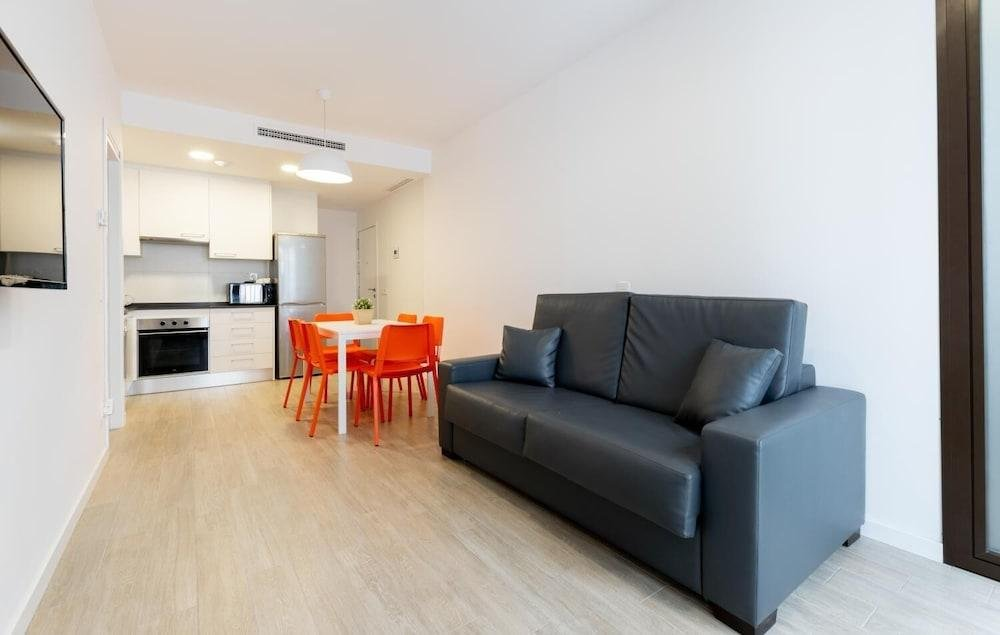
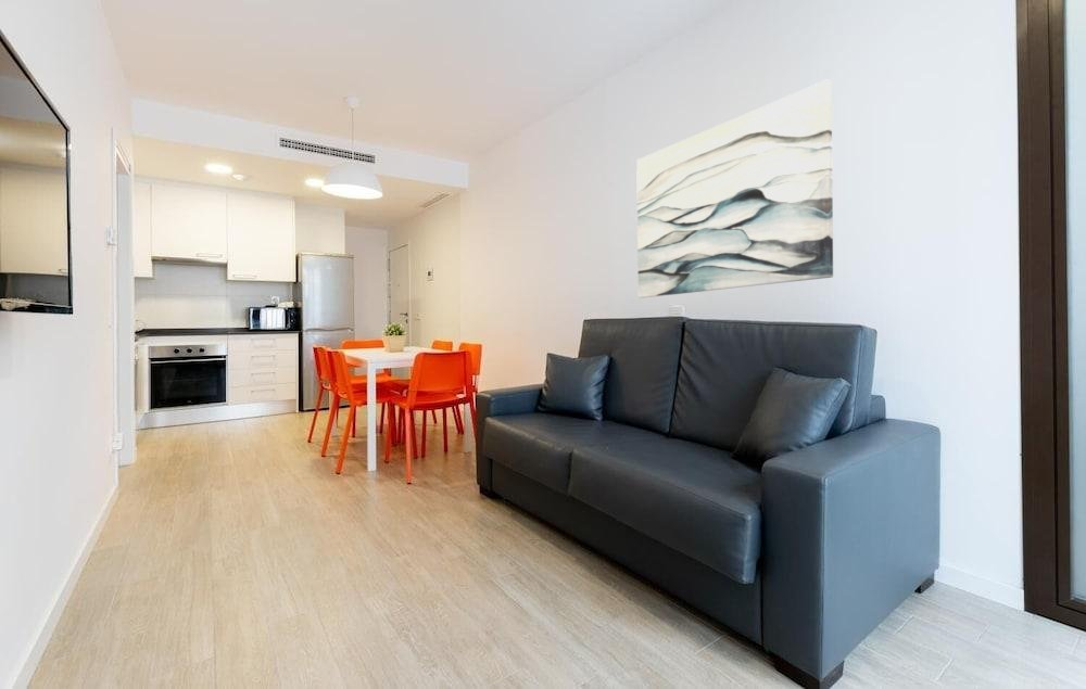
+ wall art [635,78,834,299]
